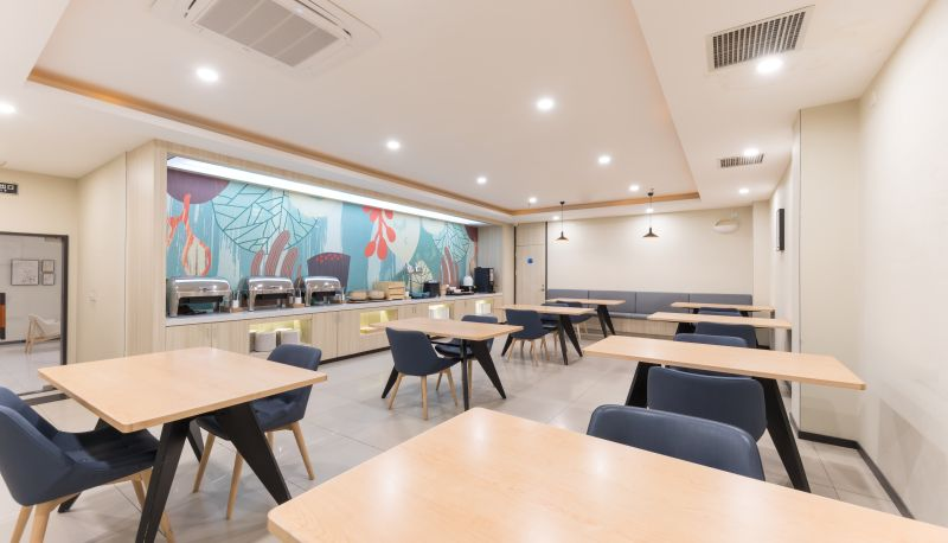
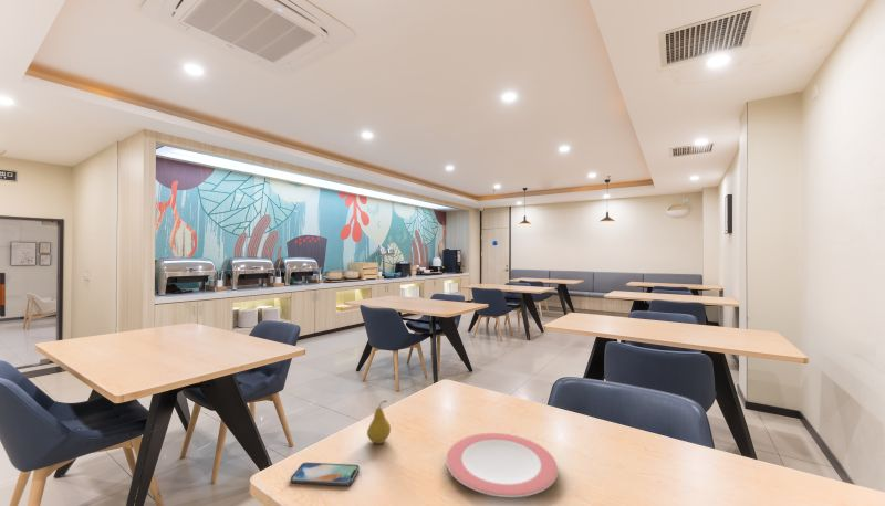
+ plate [445,432,559,498]
+ fruit [366,400,392,444]
+ smartphone [290,462,361,487]
